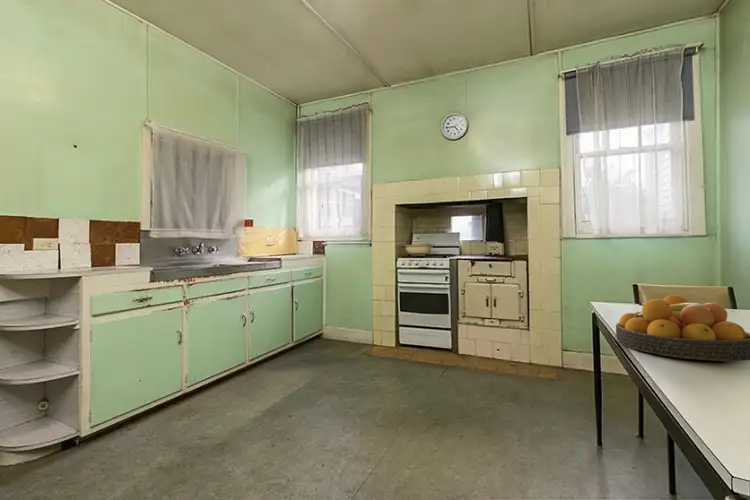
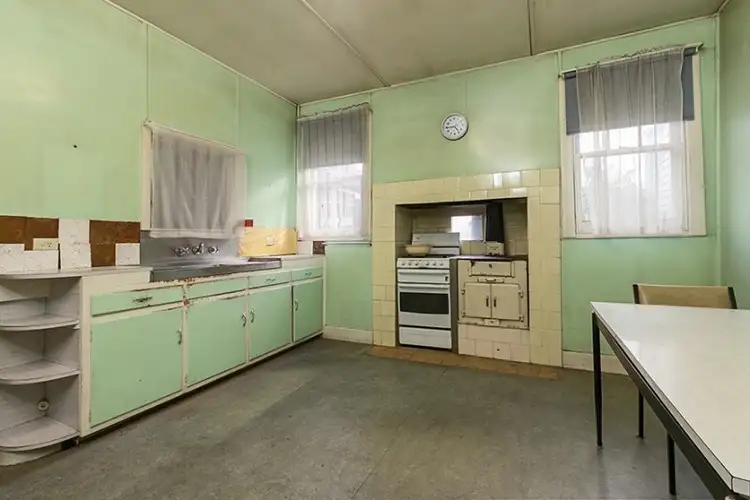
- fruit bowl [615,294,750,362]
